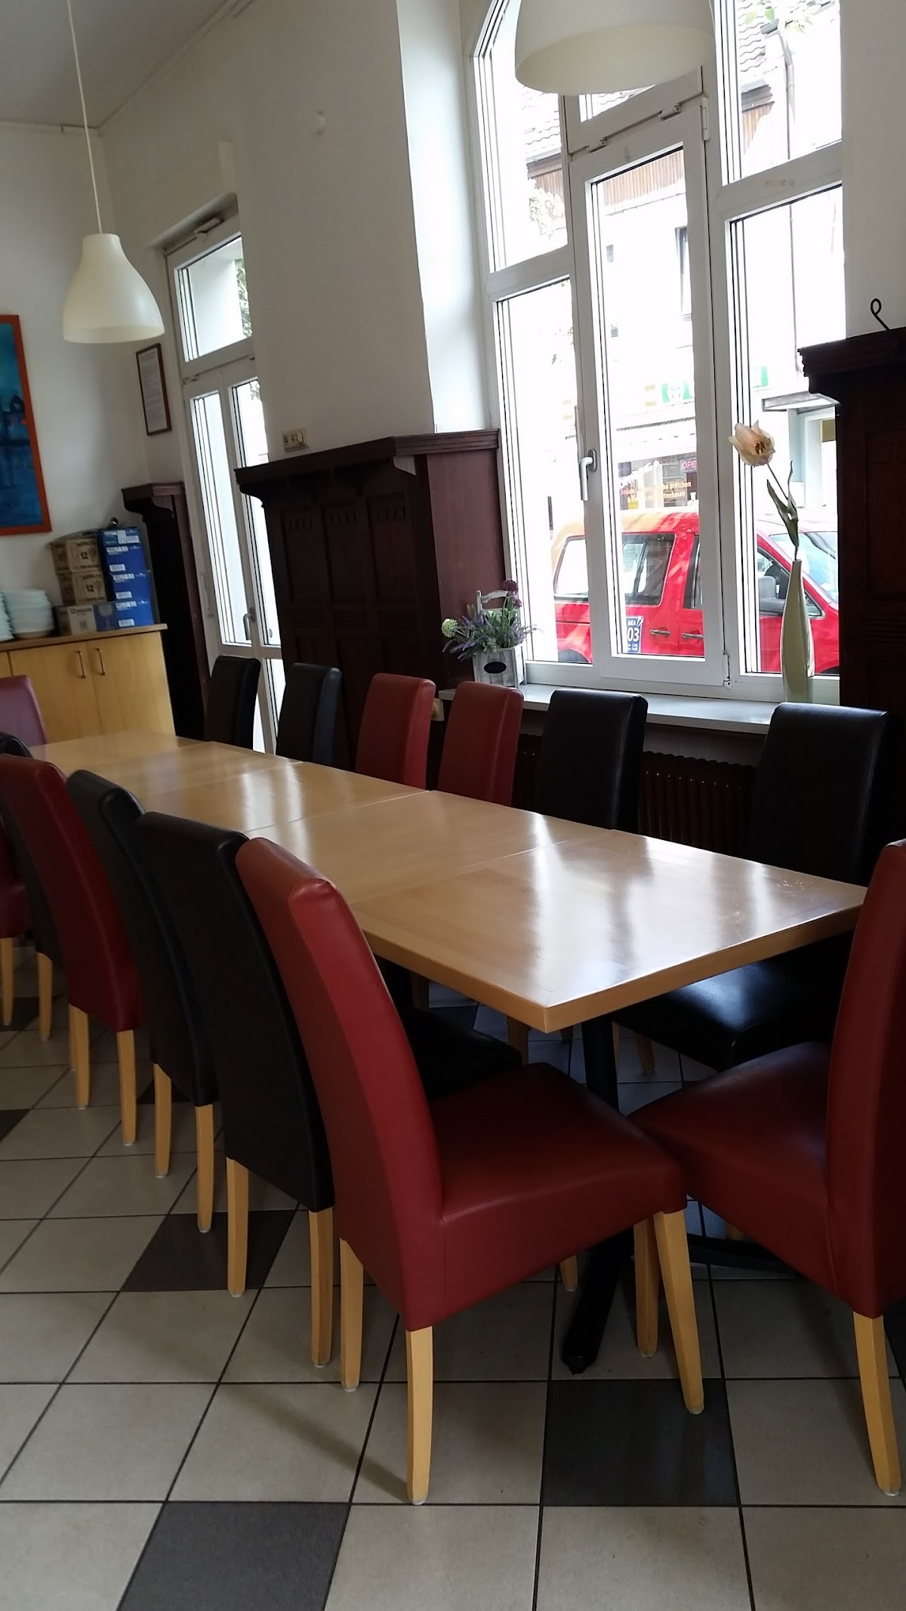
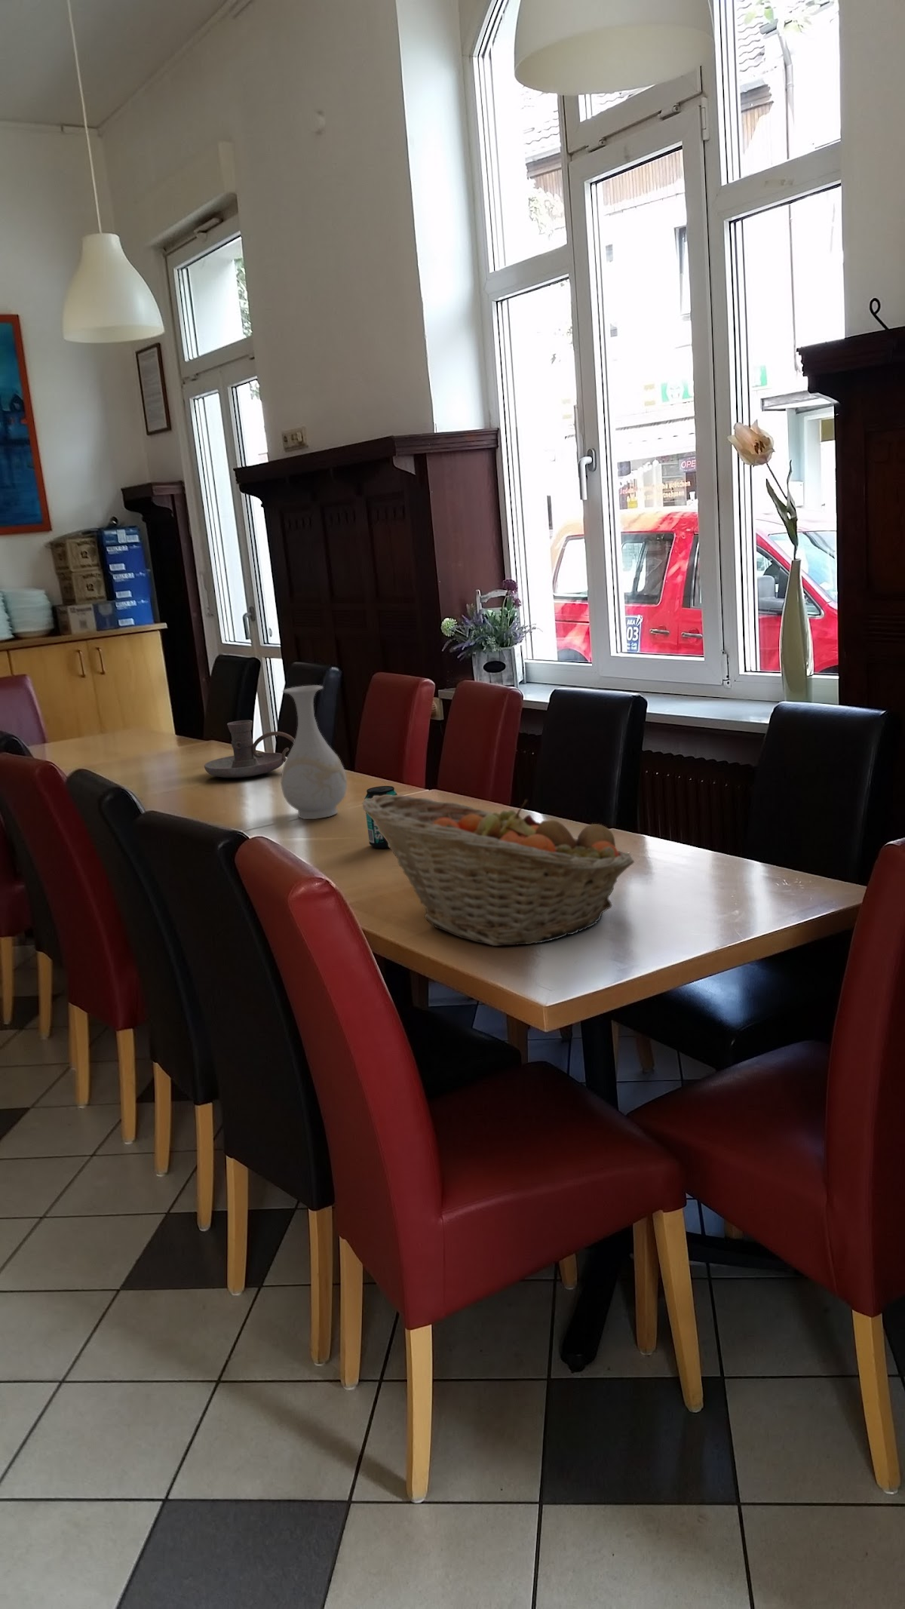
+ vase [281,685,348,820]
+ candle holder [203,719,296,778]
+ beverage can [364,786,398,850]
+ fruit basket [361,795,635,947]
